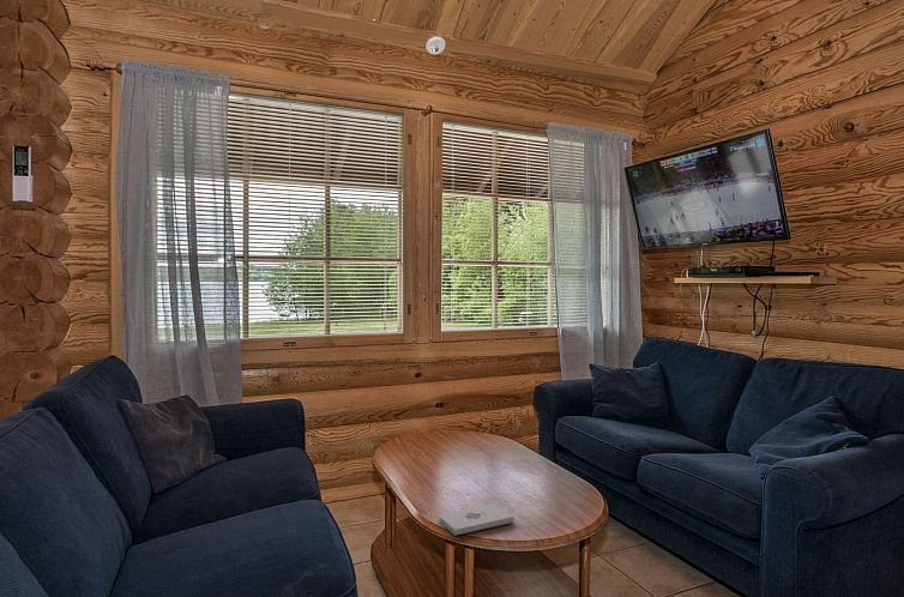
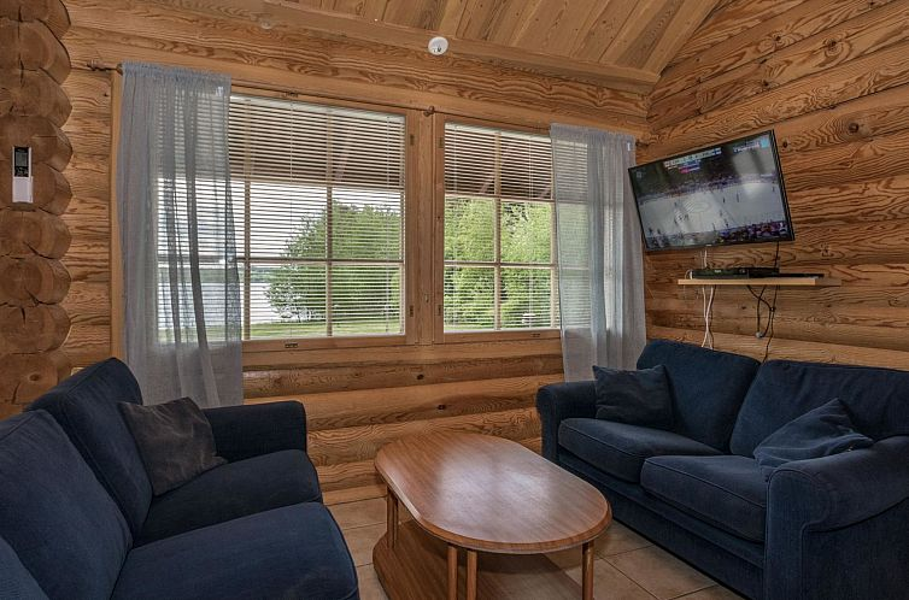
- notepad [438,502,516,537]
